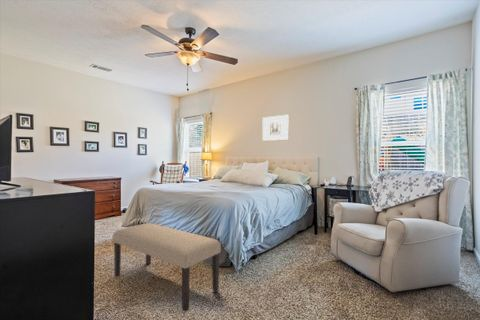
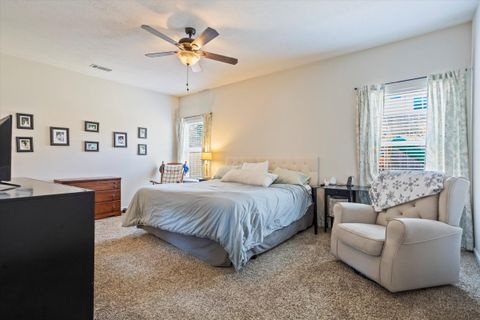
- wall art [262,114,290,142]
- bench [111,222,222,313]
